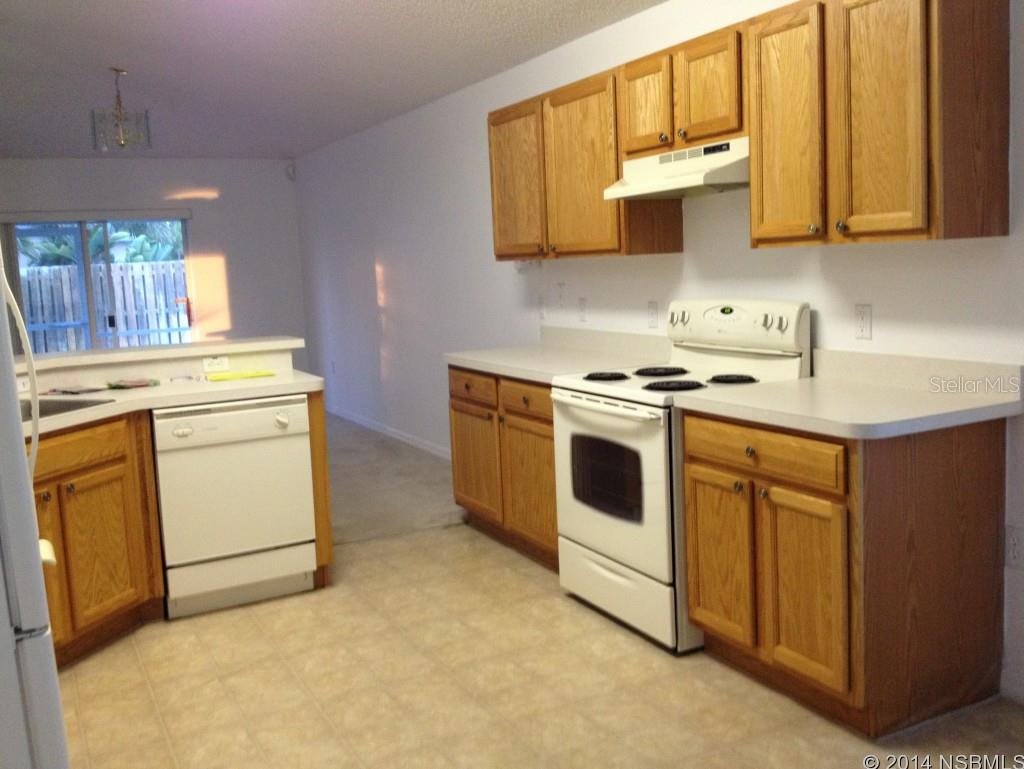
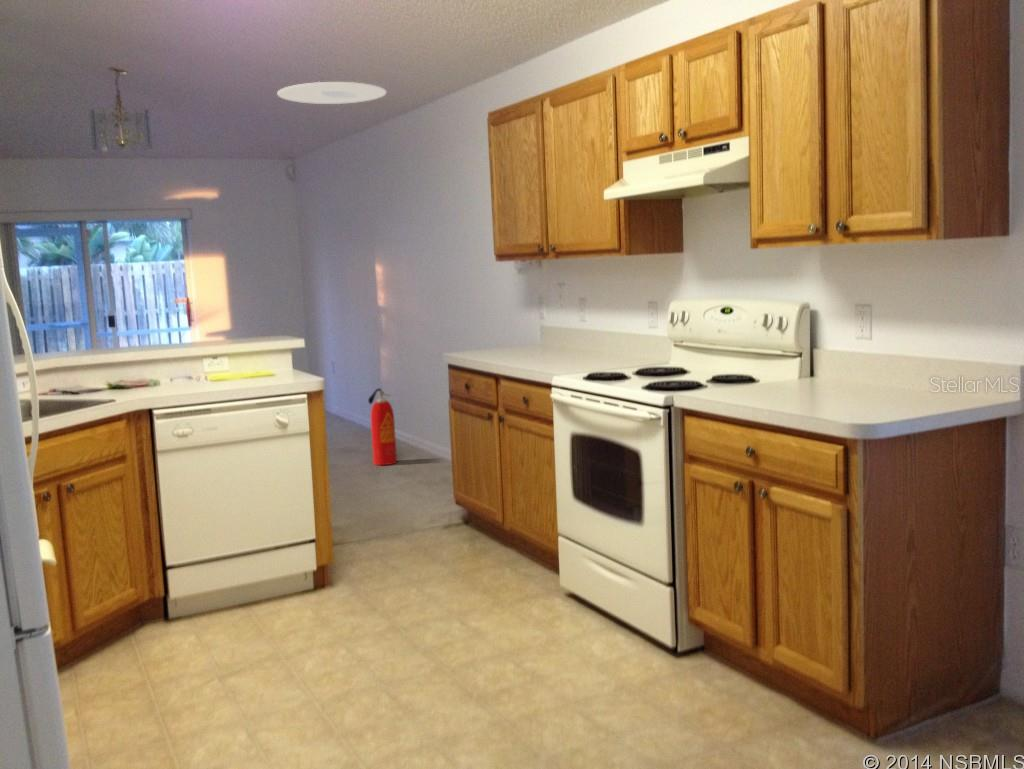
+ ceiling light [276,81,387,105]
+ fire extinguisher [367,387,398,466]
